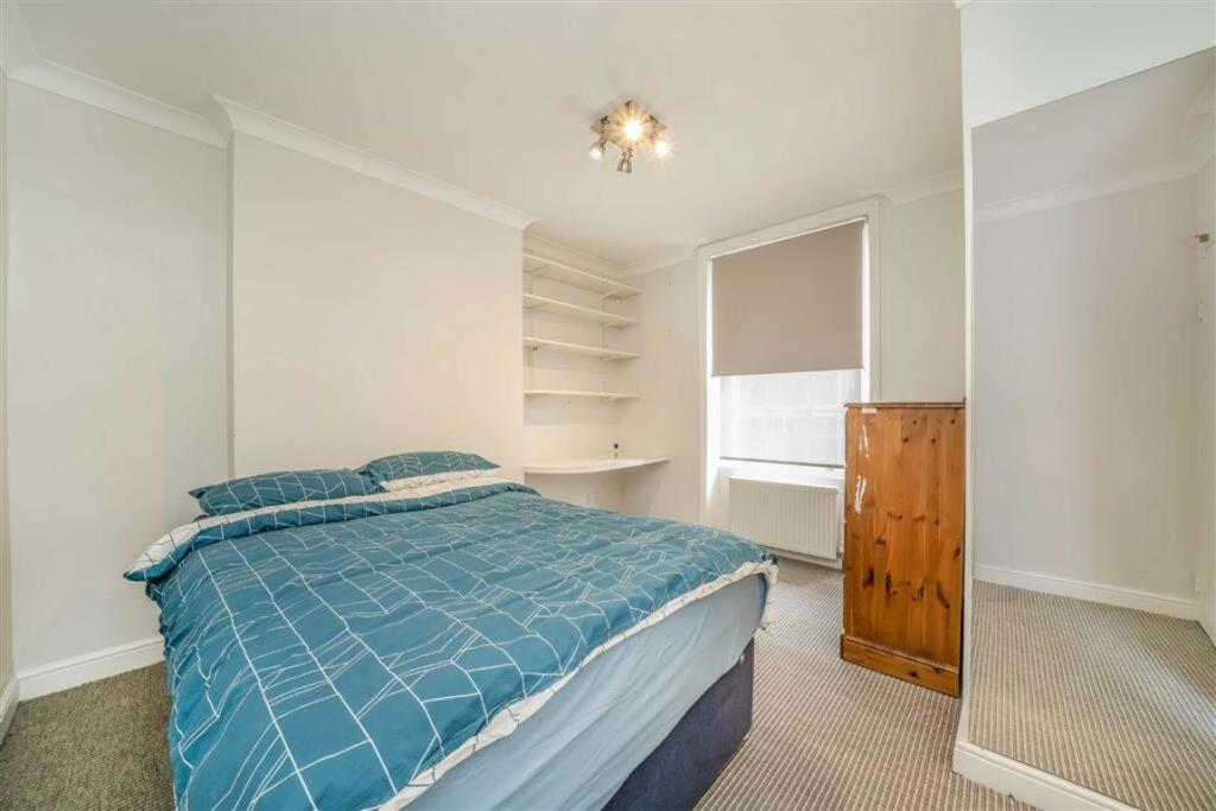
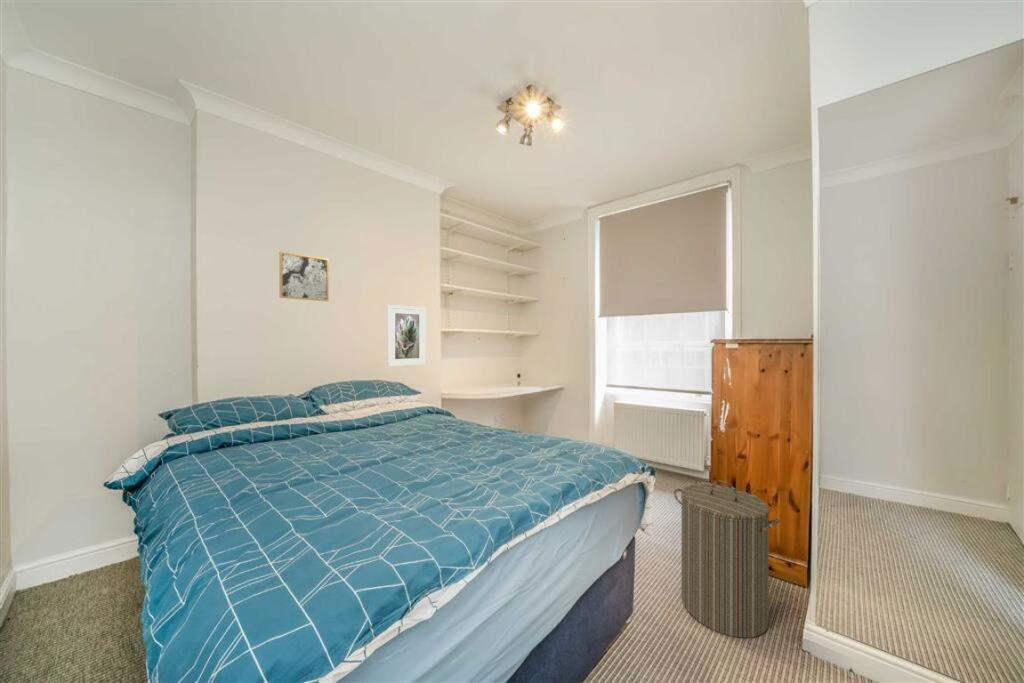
+ laundry hamper [673,479,781,639]
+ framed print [386,304,427,368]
+ wall art [279,251,330,302]
